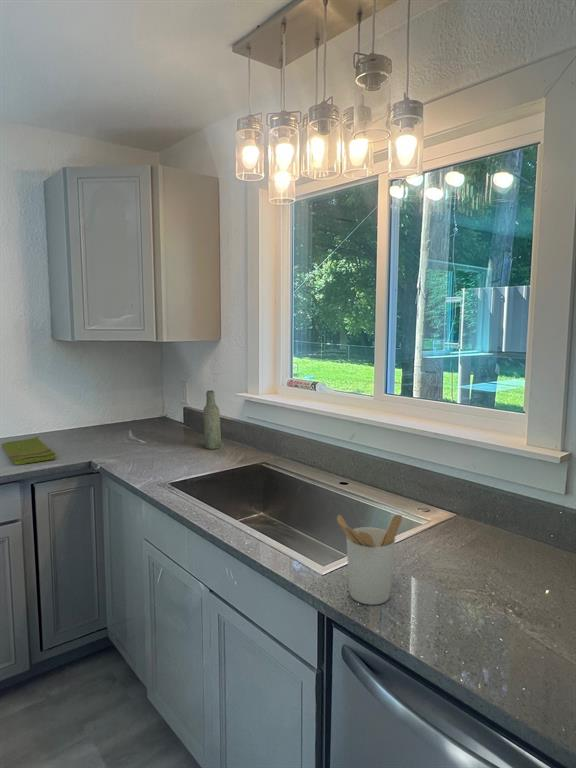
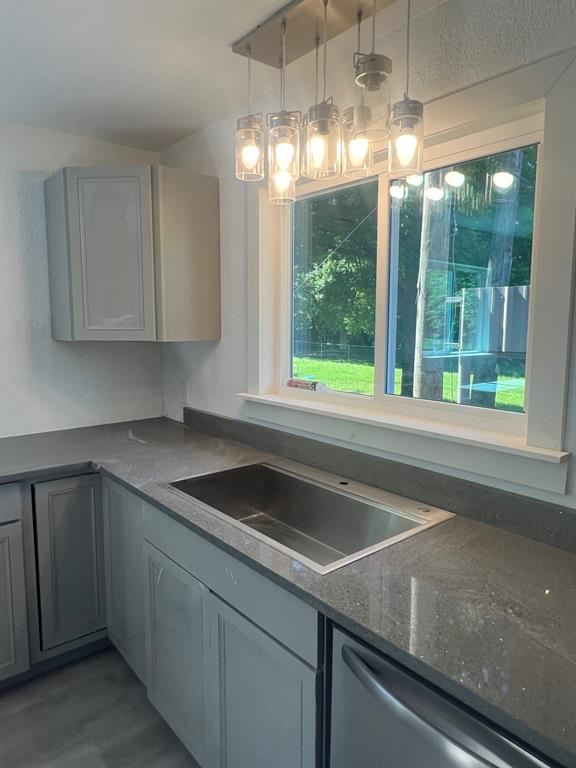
- bottle [202,389,222,450]
- utensil holder [336,514,403,606]
- dish towel [0,435,57,466]
